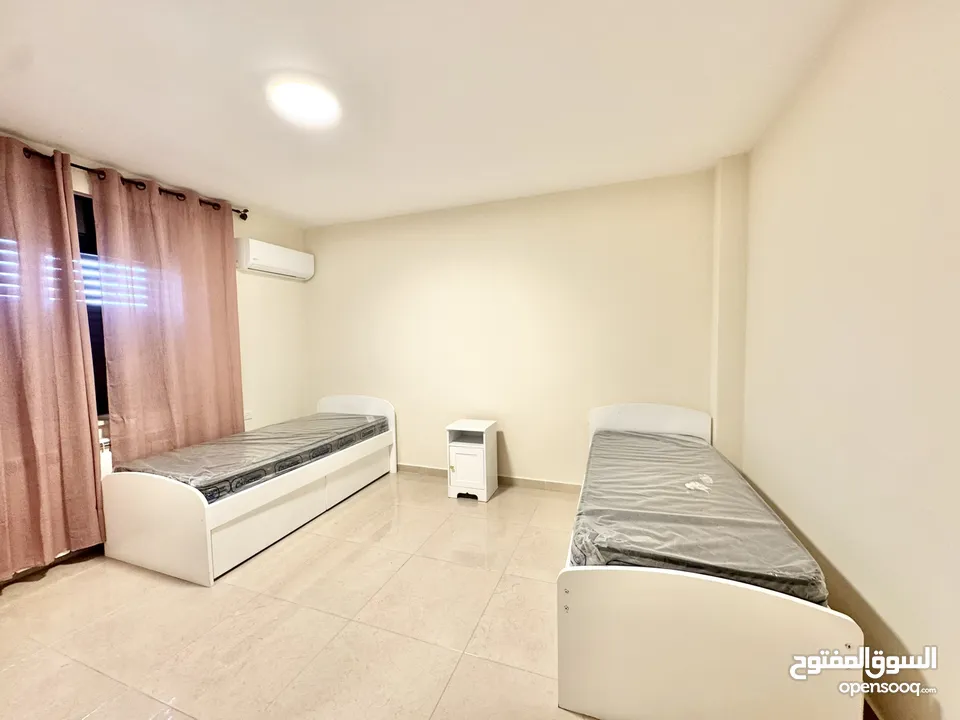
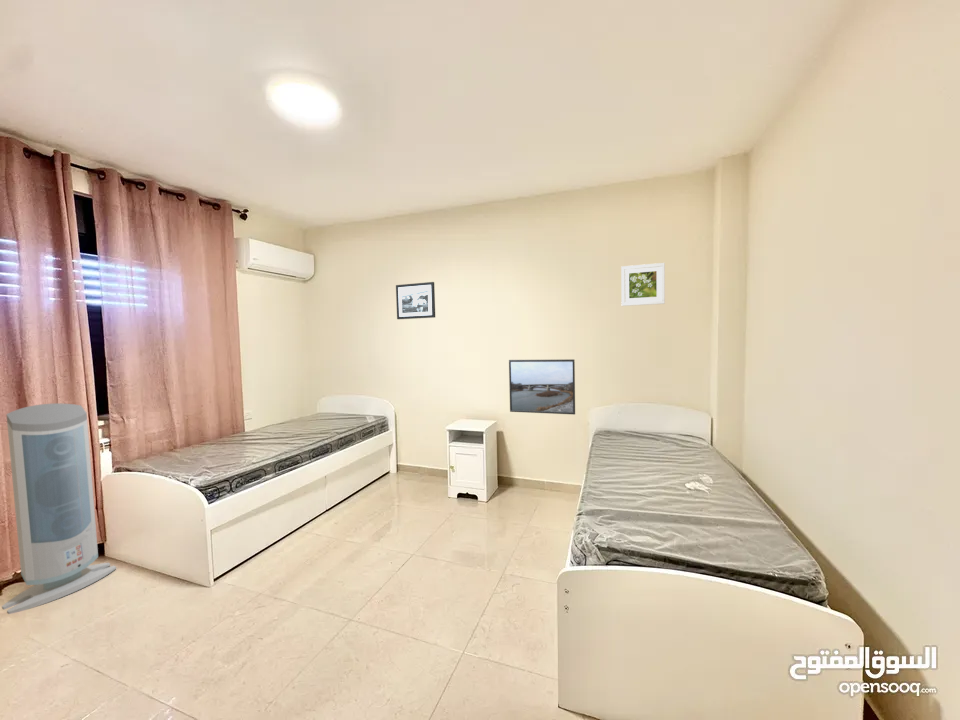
+ air purifier [1,402,117,615]
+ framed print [508,358,576,416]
+ picture frame [395,281,436,320]
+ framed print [620,262,666,307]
